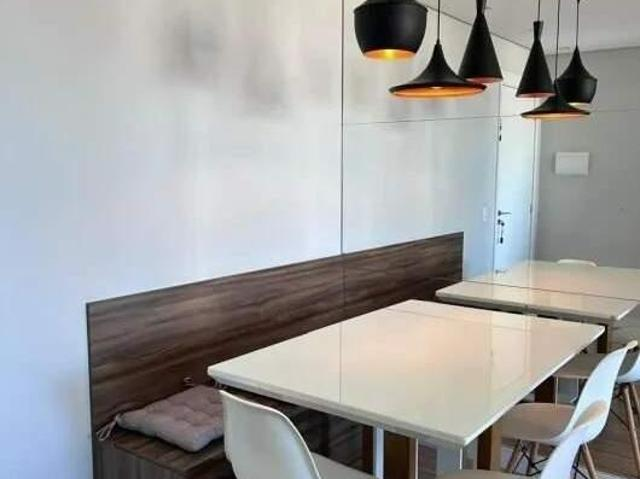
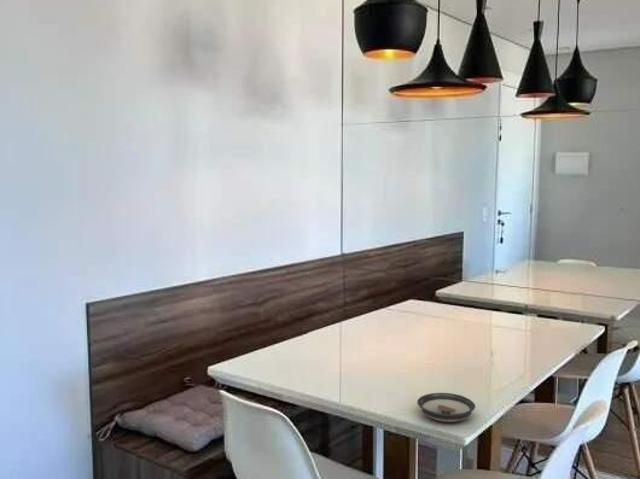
+ saucer [416,392,476,423]
